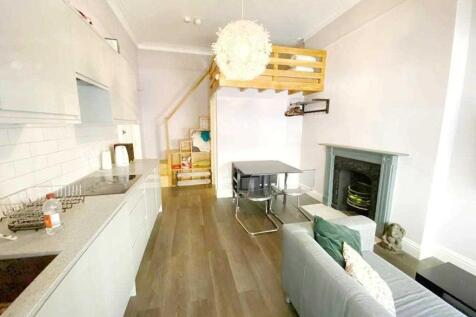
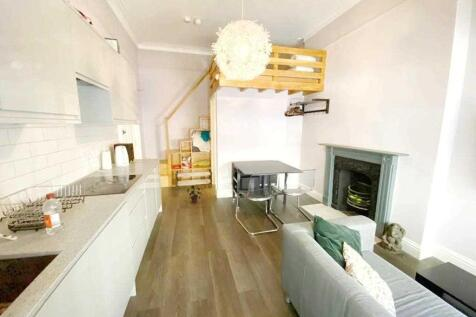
+ potted plant [186,184,204,204]
